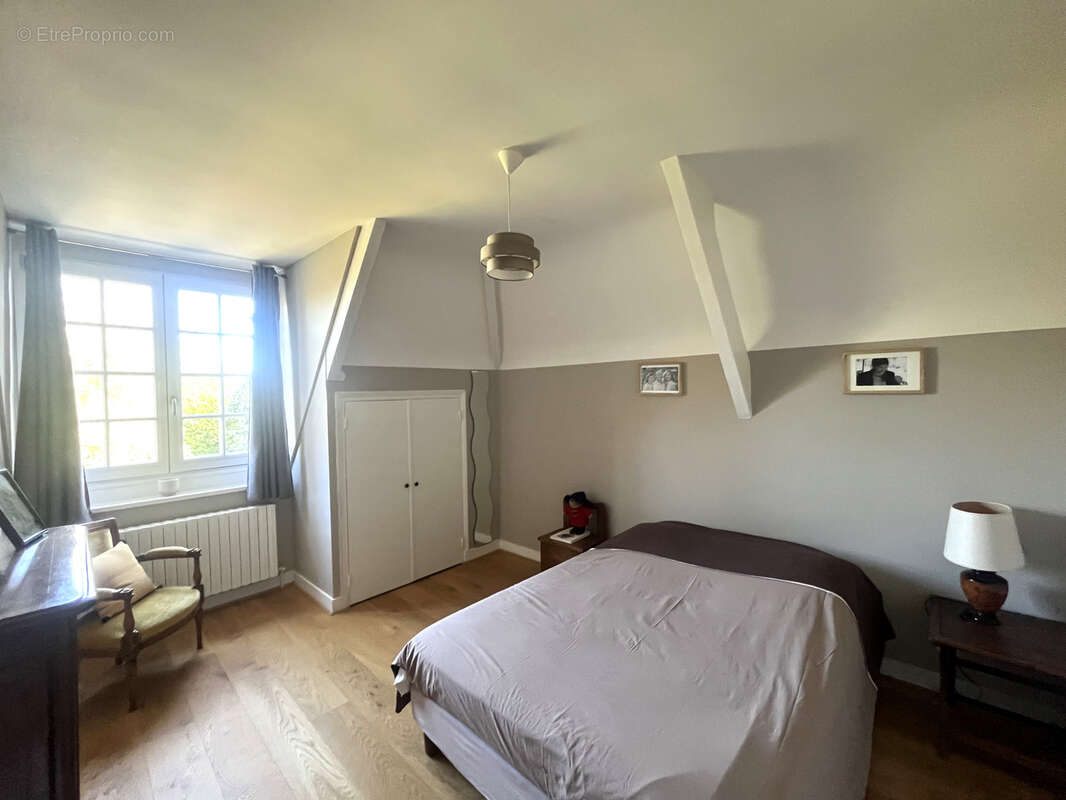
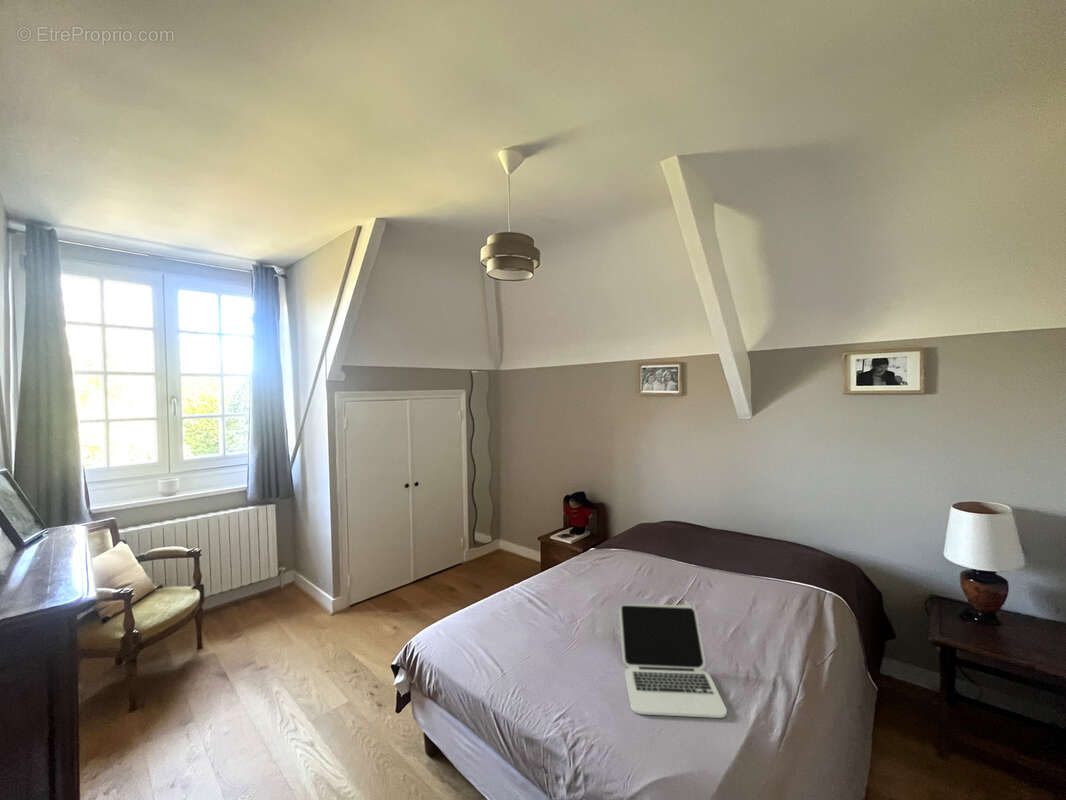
+ laptop [618,603,728,719]
